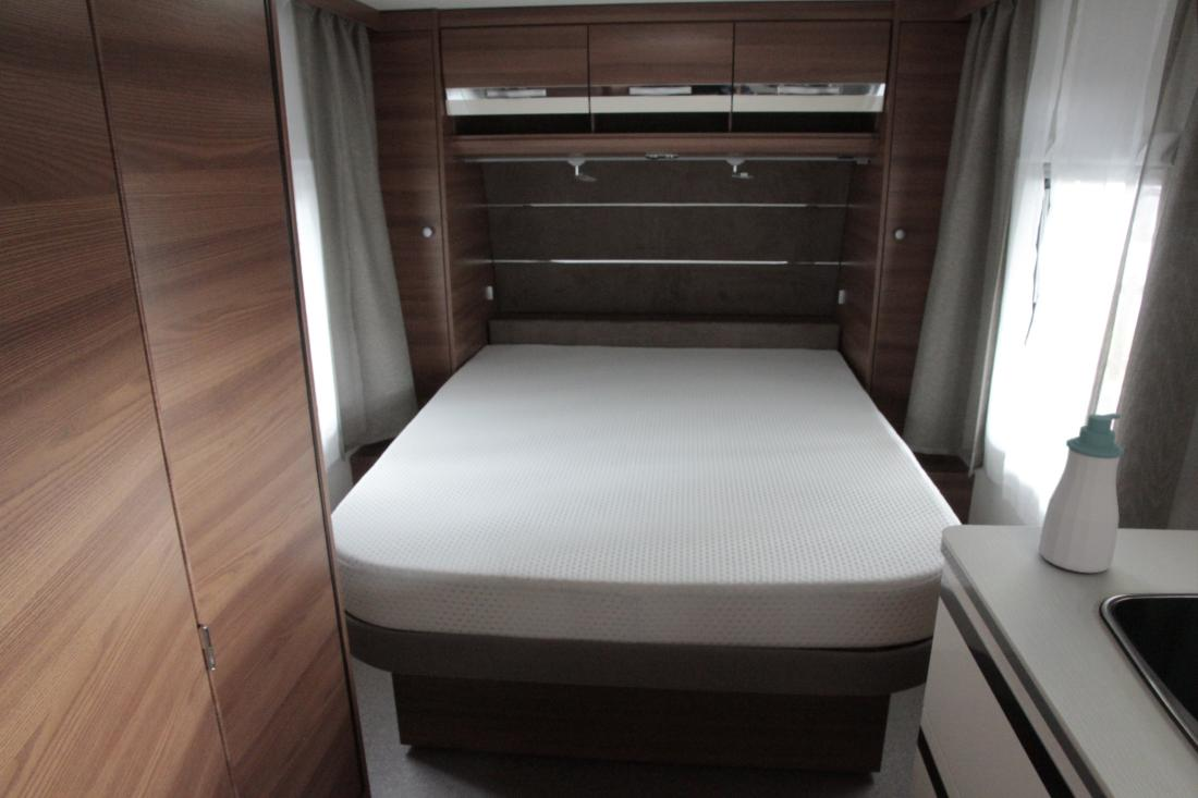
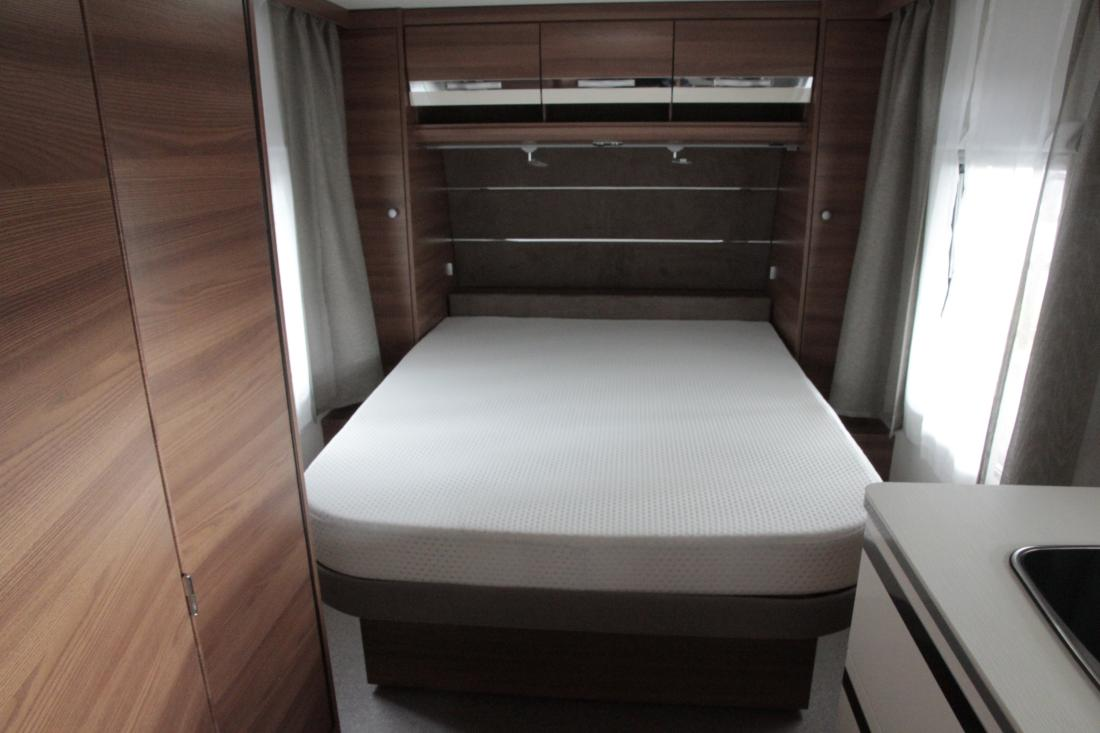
- soap bottle [1038,412,1125,574]
